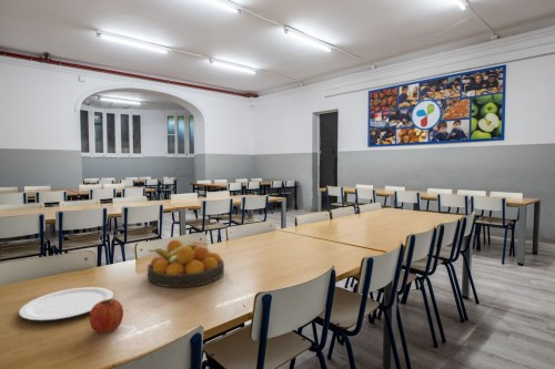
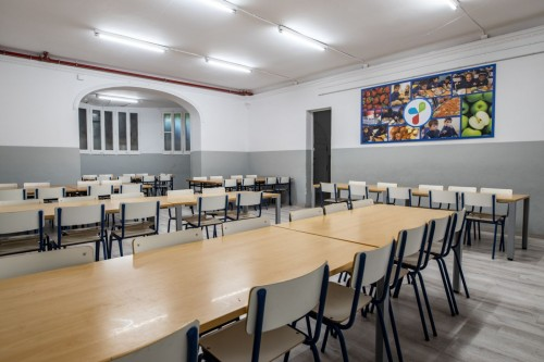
- fruit [89,298,124,335]
- fruit bowl [147,238,225,288]
- plate [18,286,114,322]
